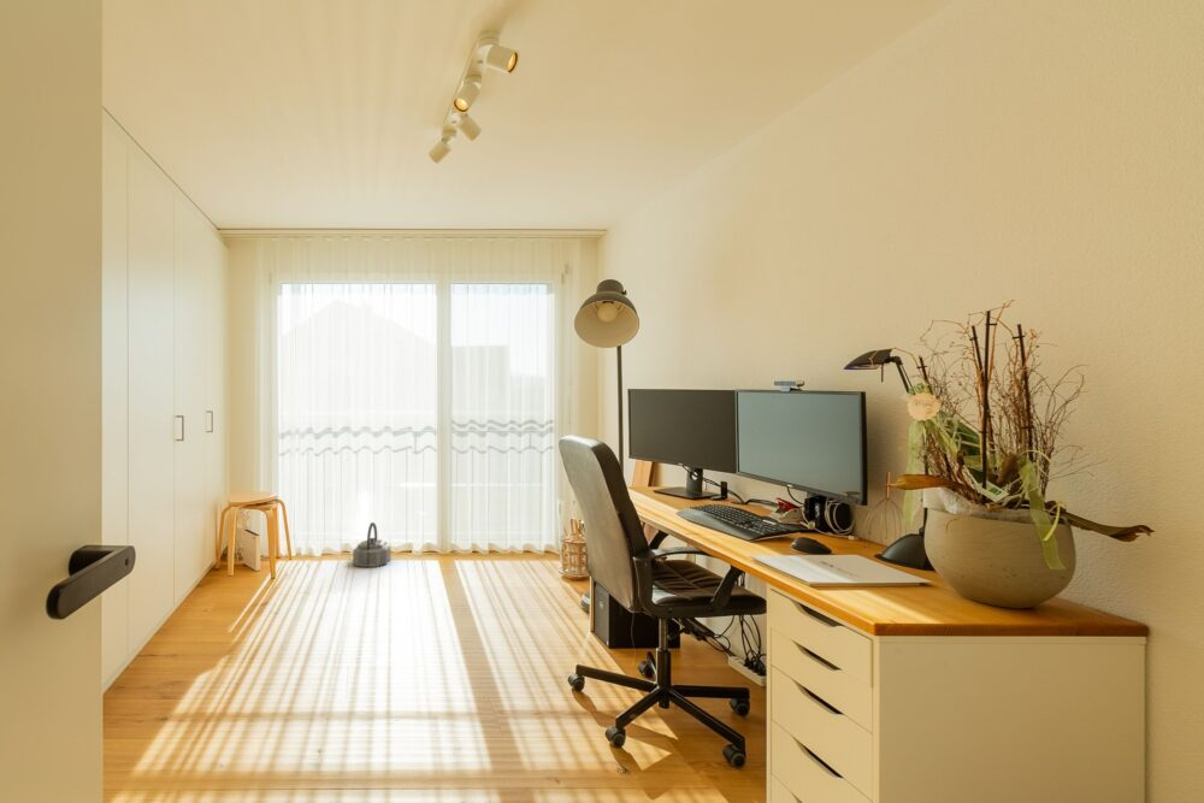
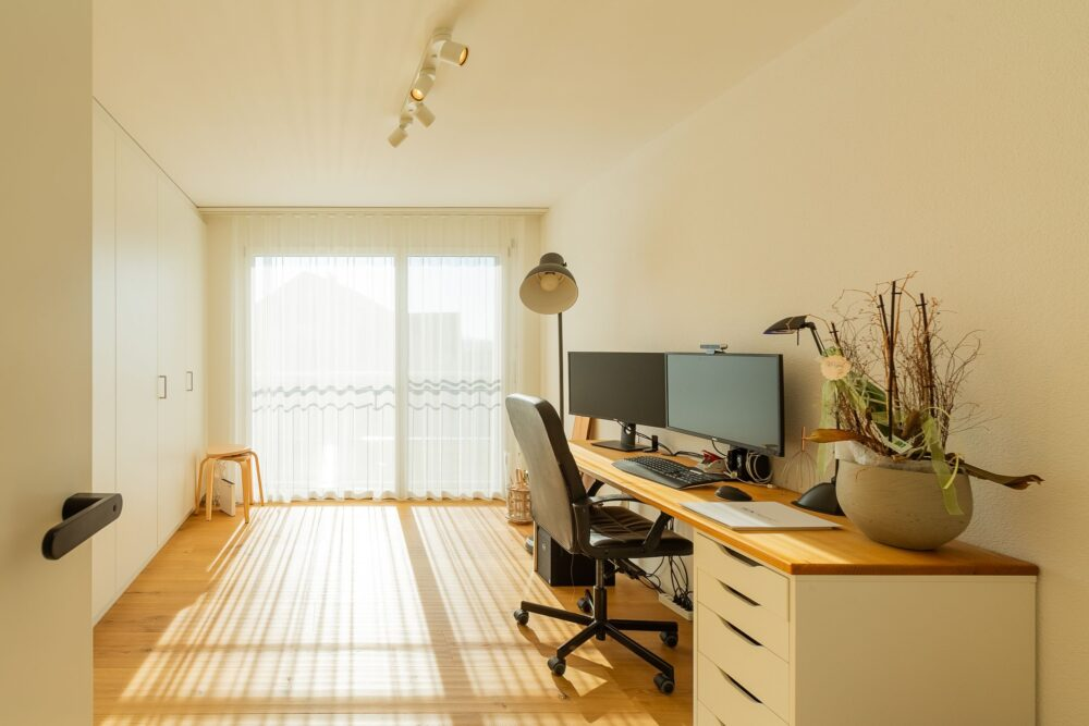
- basket [352,521,391,568]
